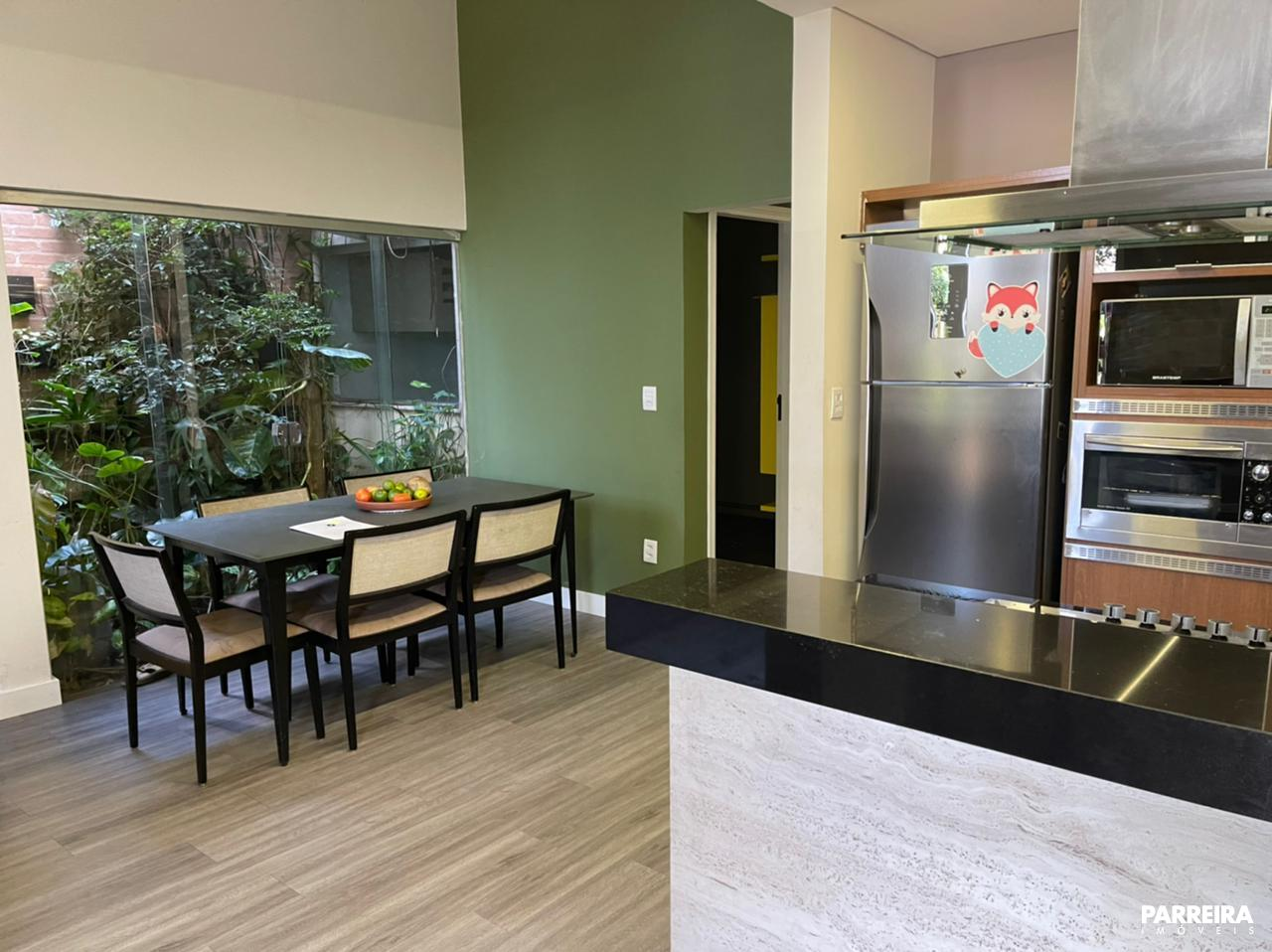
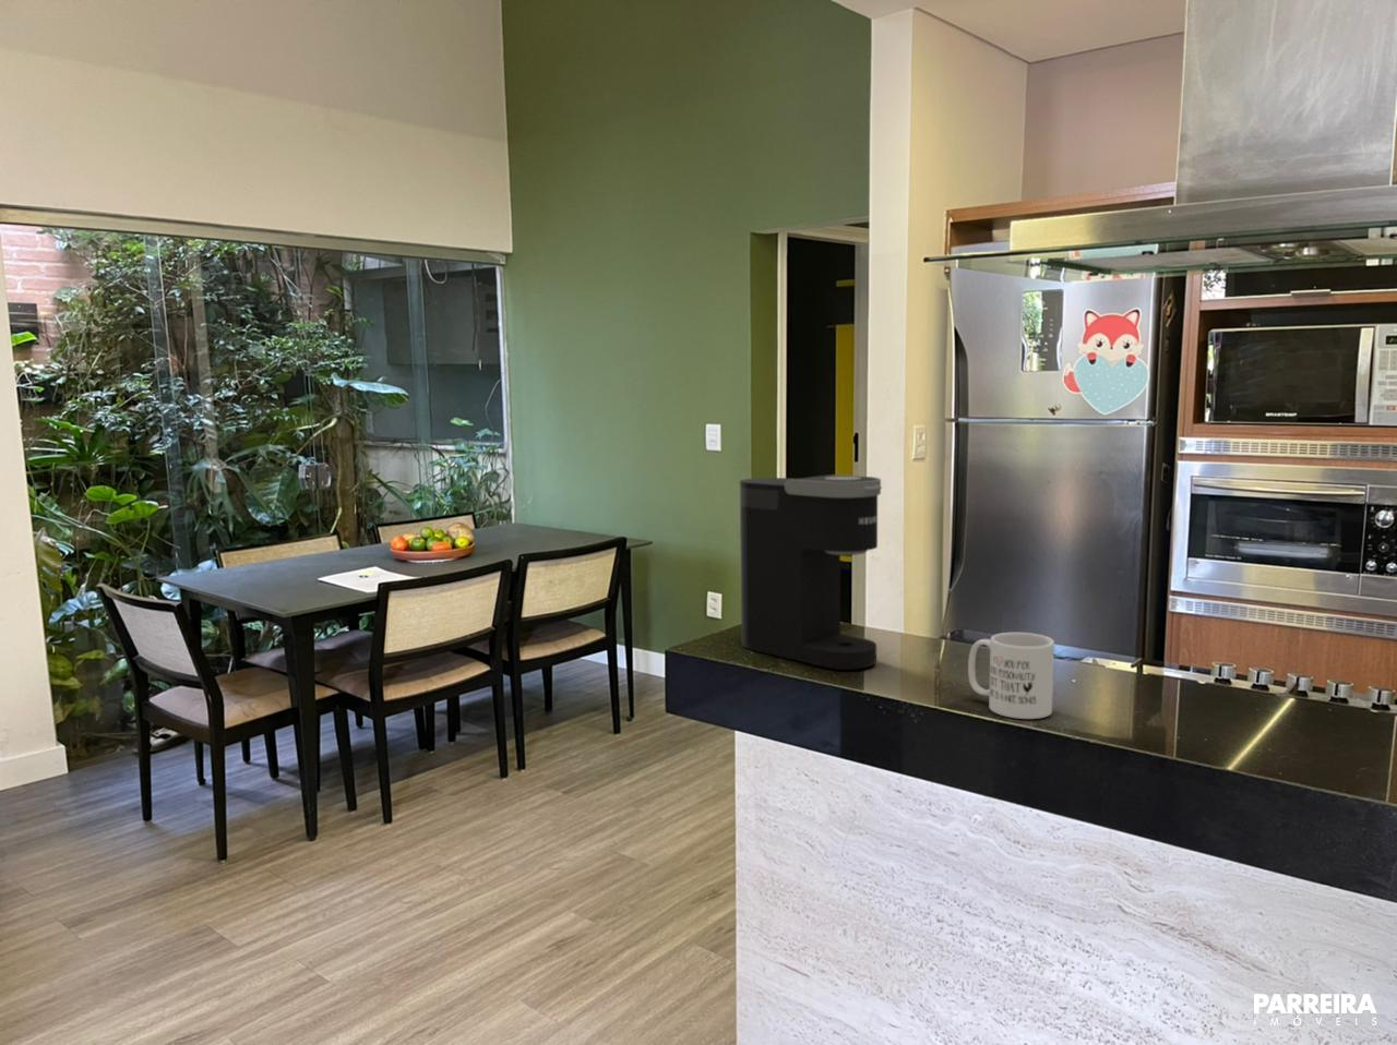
+ mug [966,631,1055,720]
+ coffee maker [739,473,883,671]
